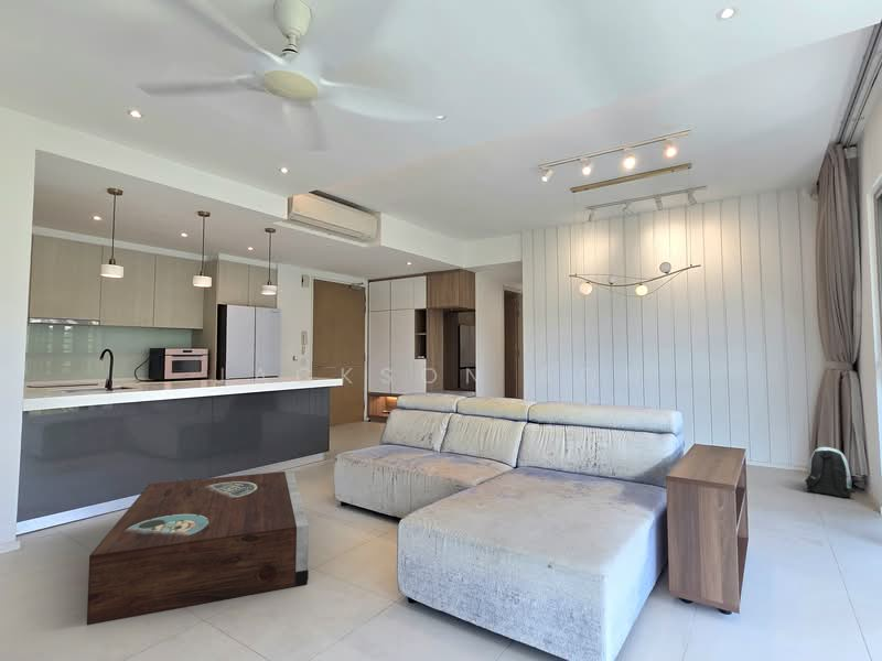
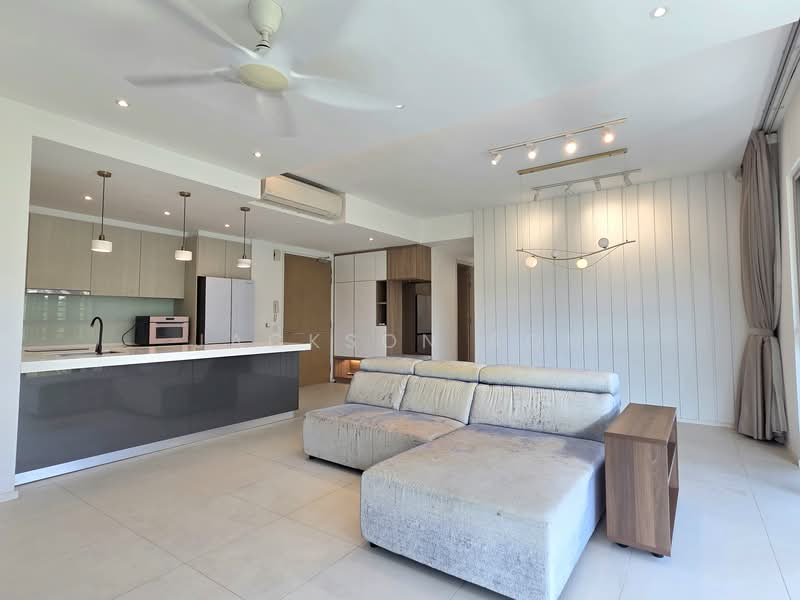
- stereo [86,469,310,626]
- backpack [804,446,857,498]
